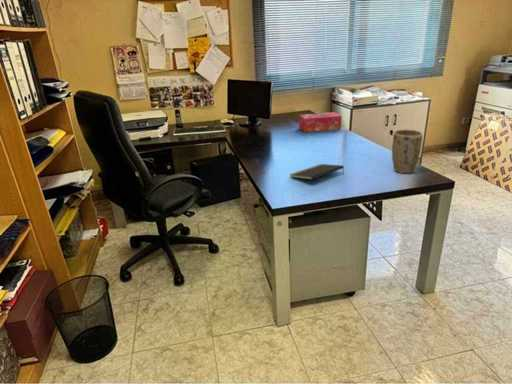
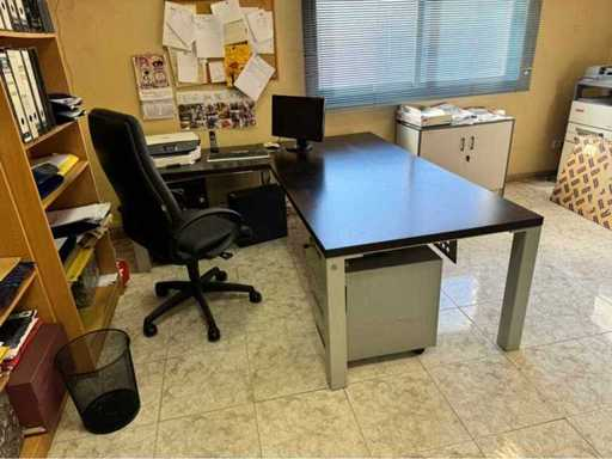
- notepad [289,163,345,181]
- tissue box [298,111,343,133]
- plant pot [391,128,424,174]
